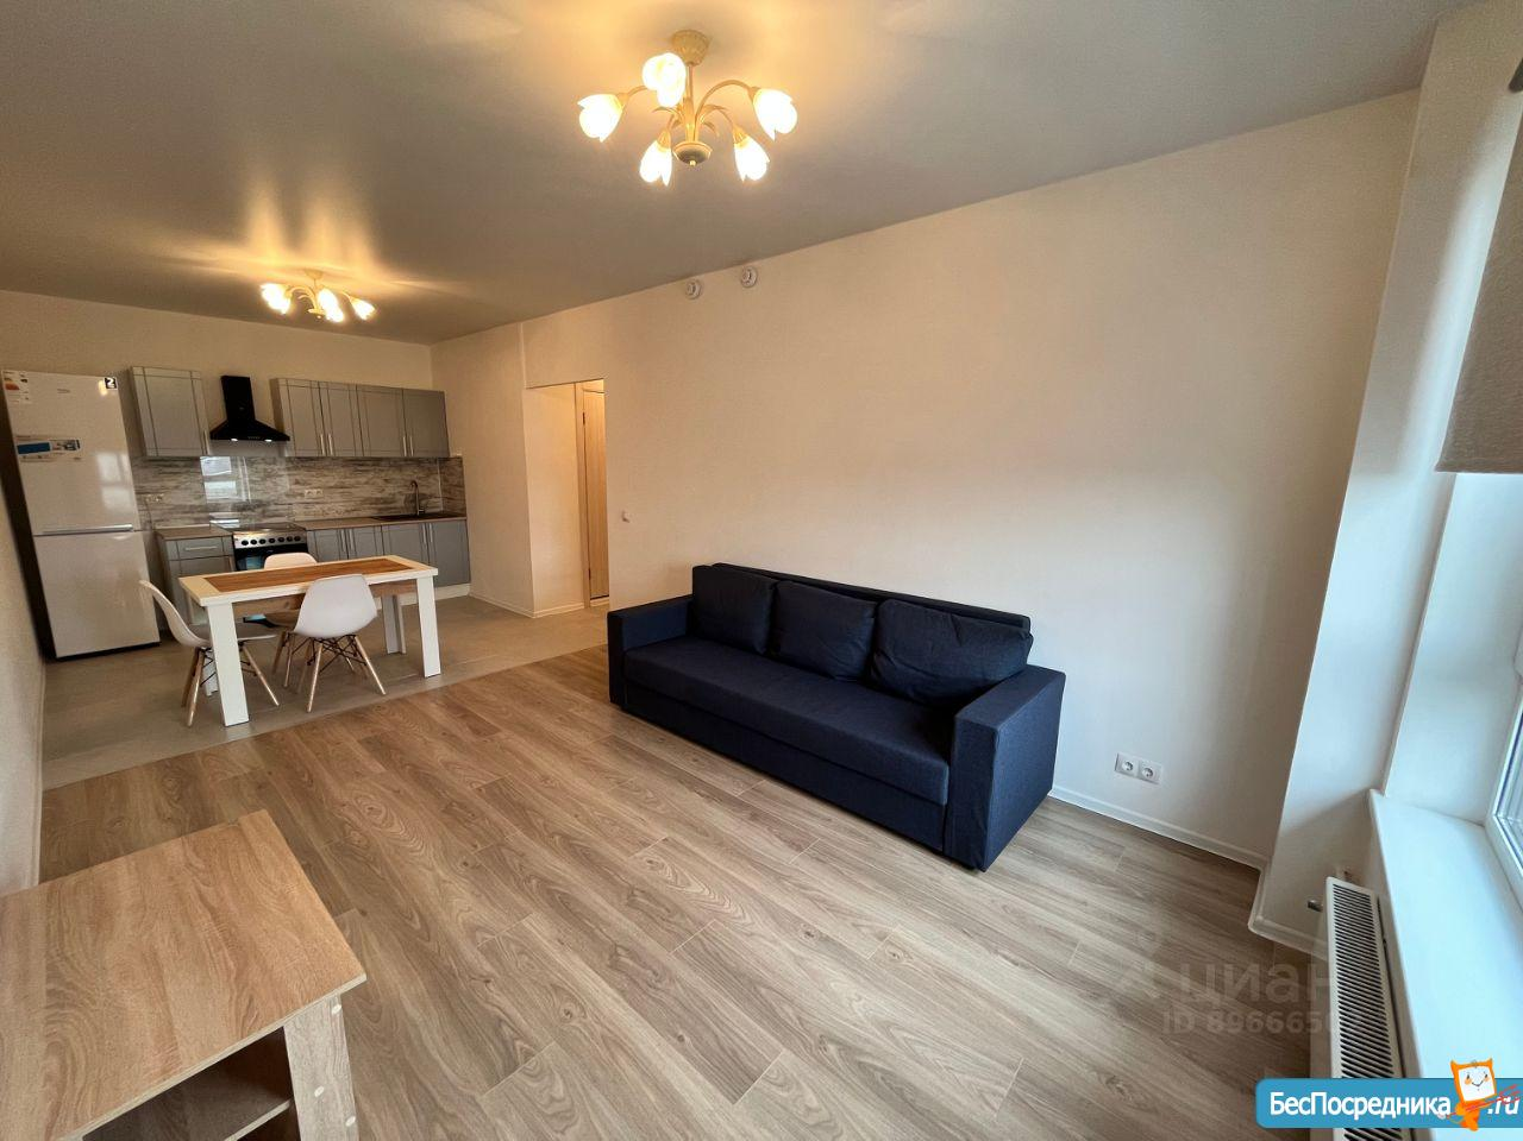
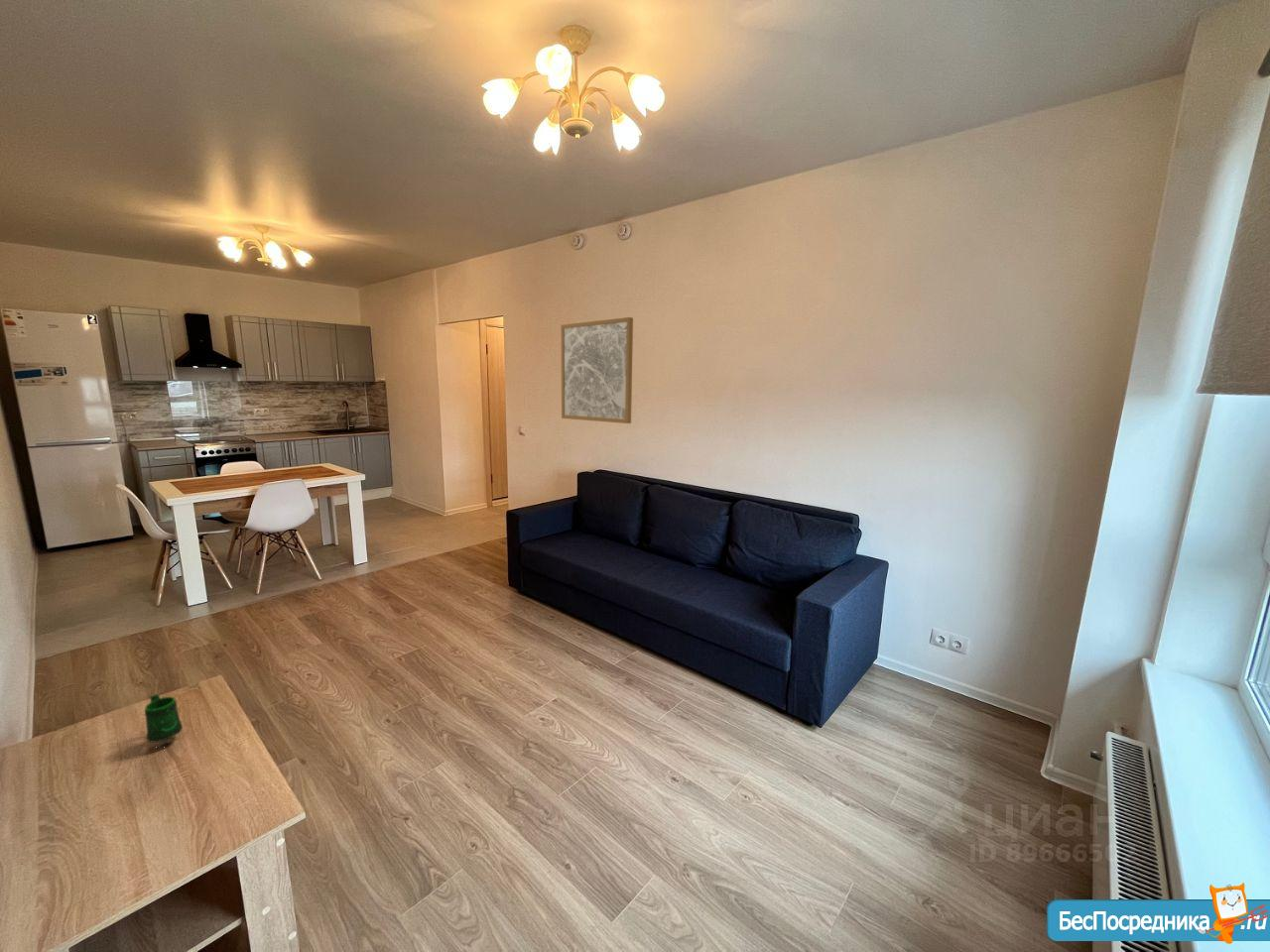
+ wall art [560,316,634,424]
+ mug [144,693,184,749]
